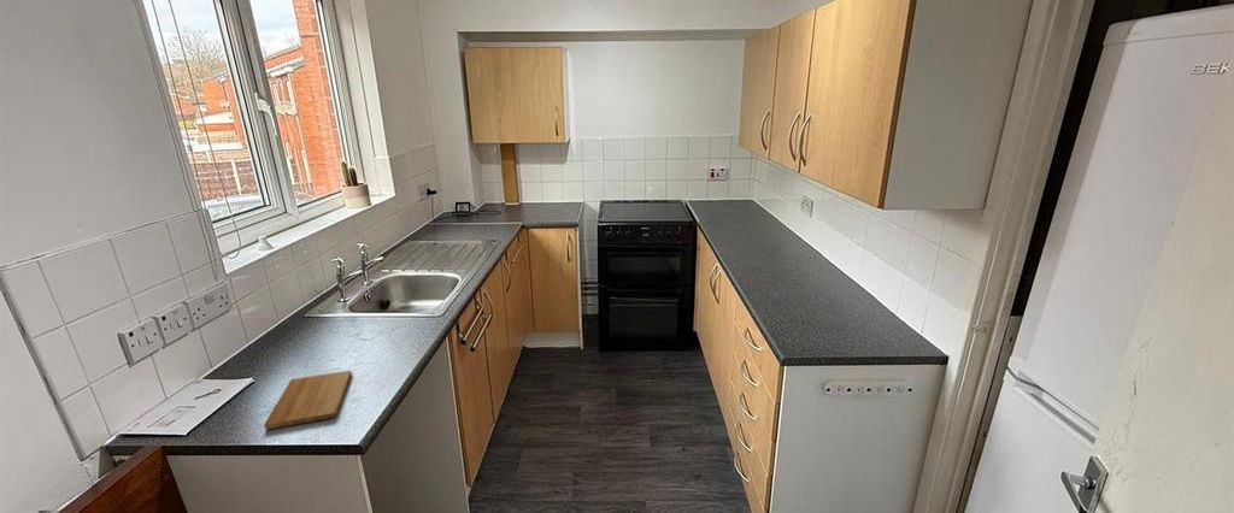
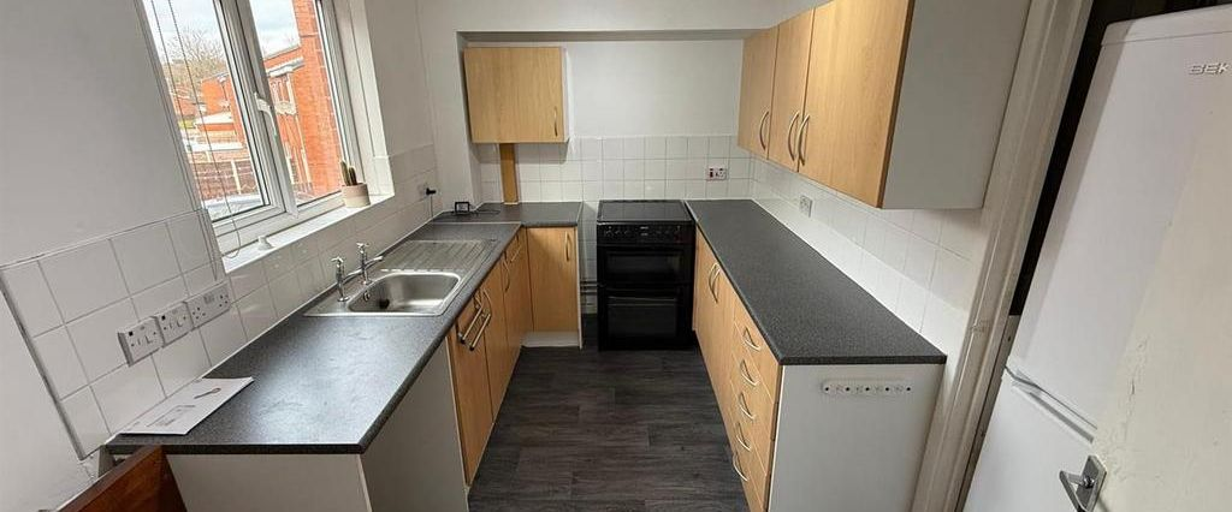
- cutting board [263,370,353,430]
